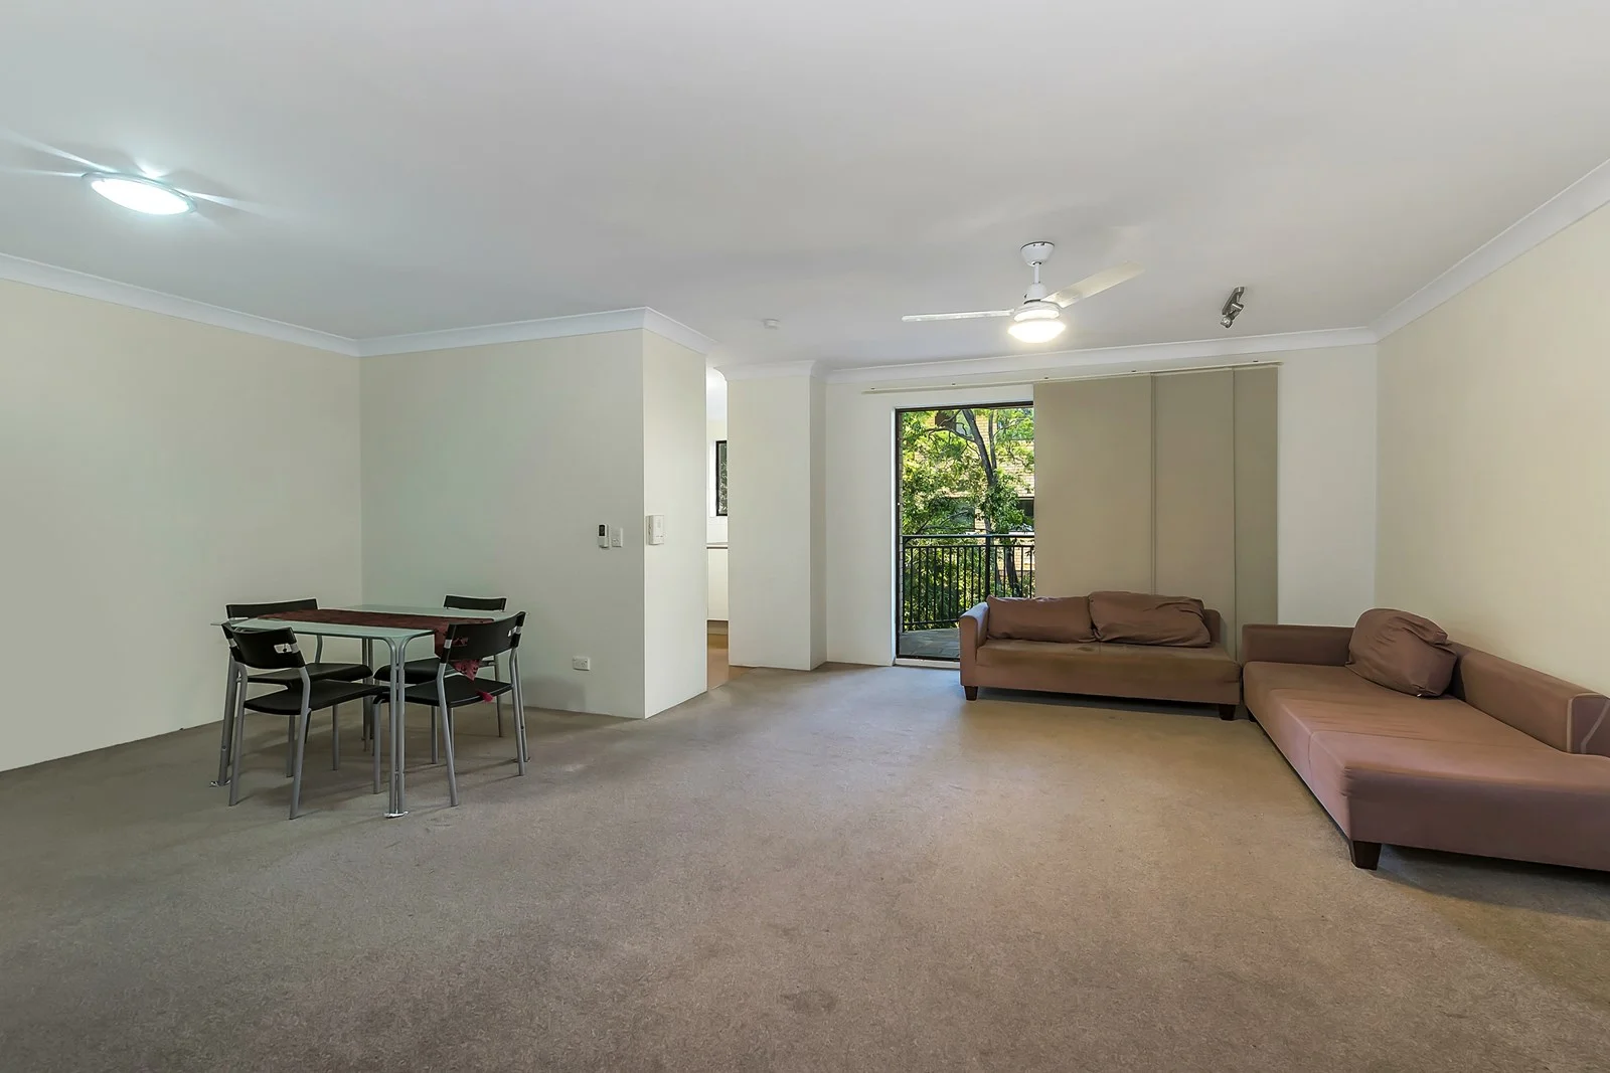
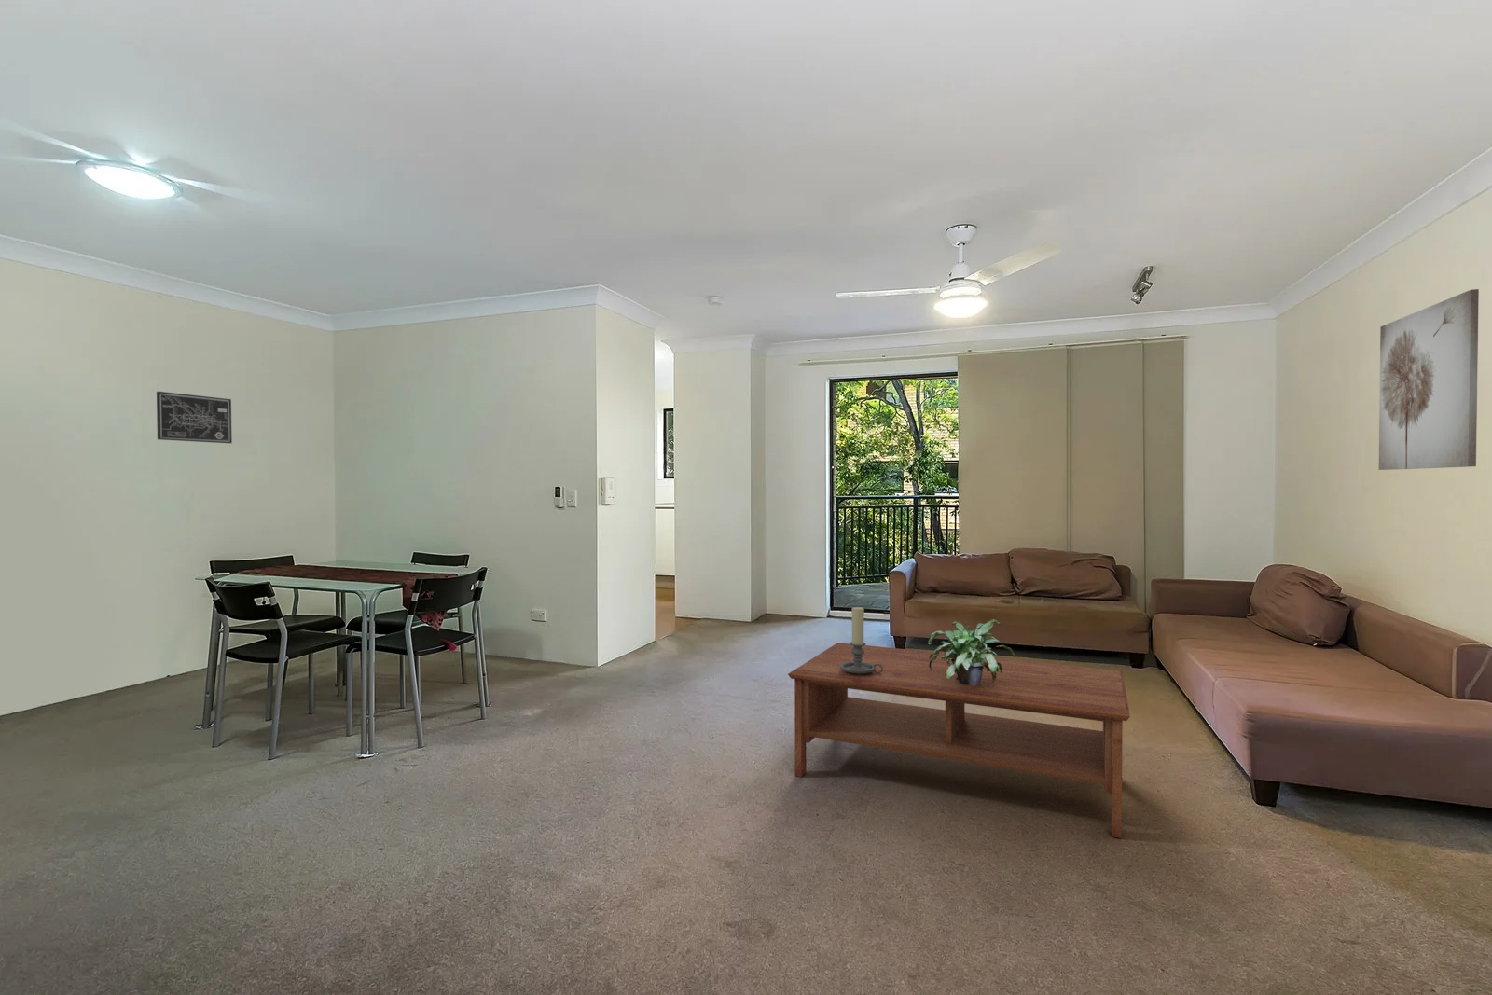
+ wall art [155,391,233,444]
+ candle holder [840,606,883,675]
+ wall art [1379,288,1480,471]
+ potted plant [927,619,1017,685]
+ coffee table [787,642,1131,840]
